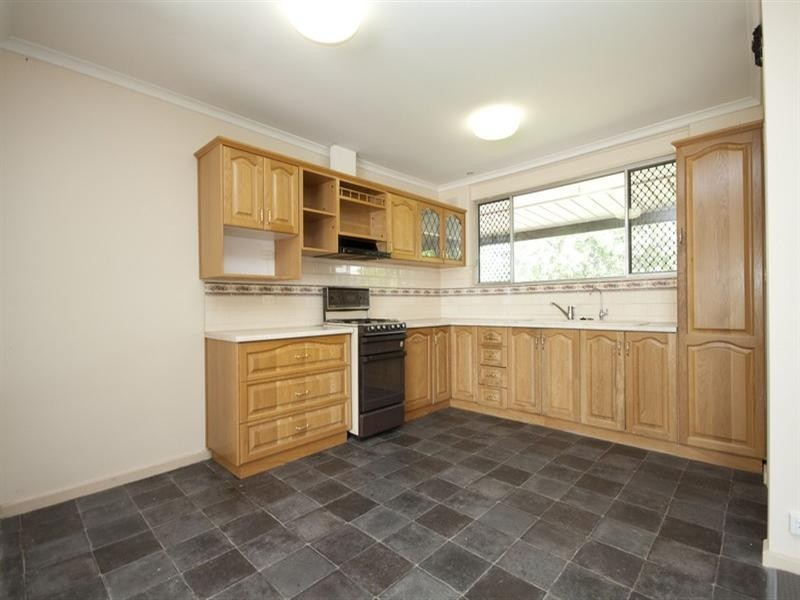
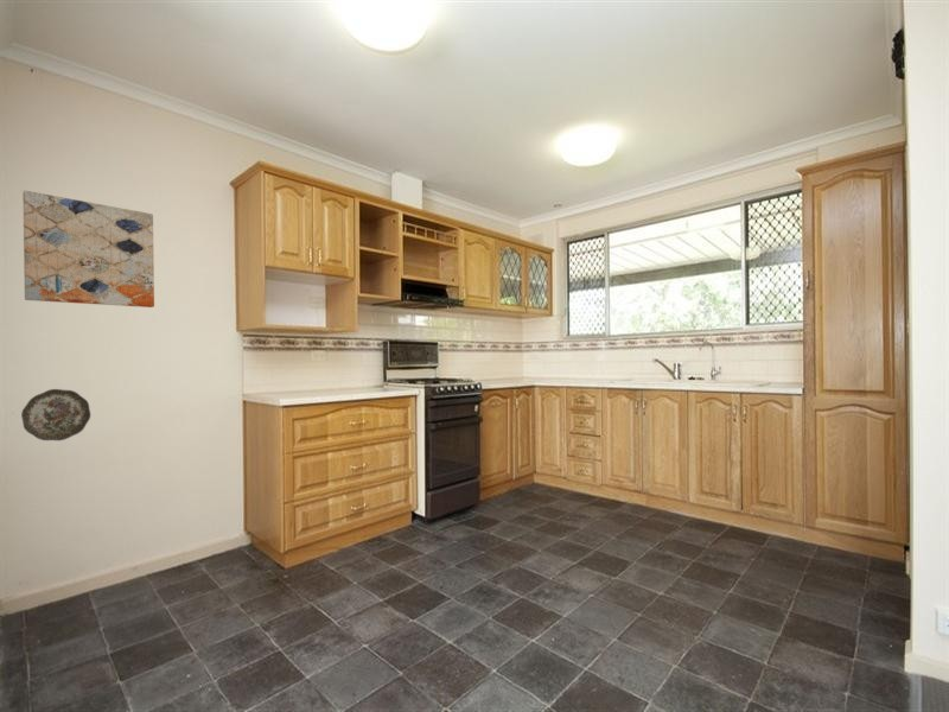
+ decorative plate [20,388,91,441]
+ wall art [21,190,155,309]
